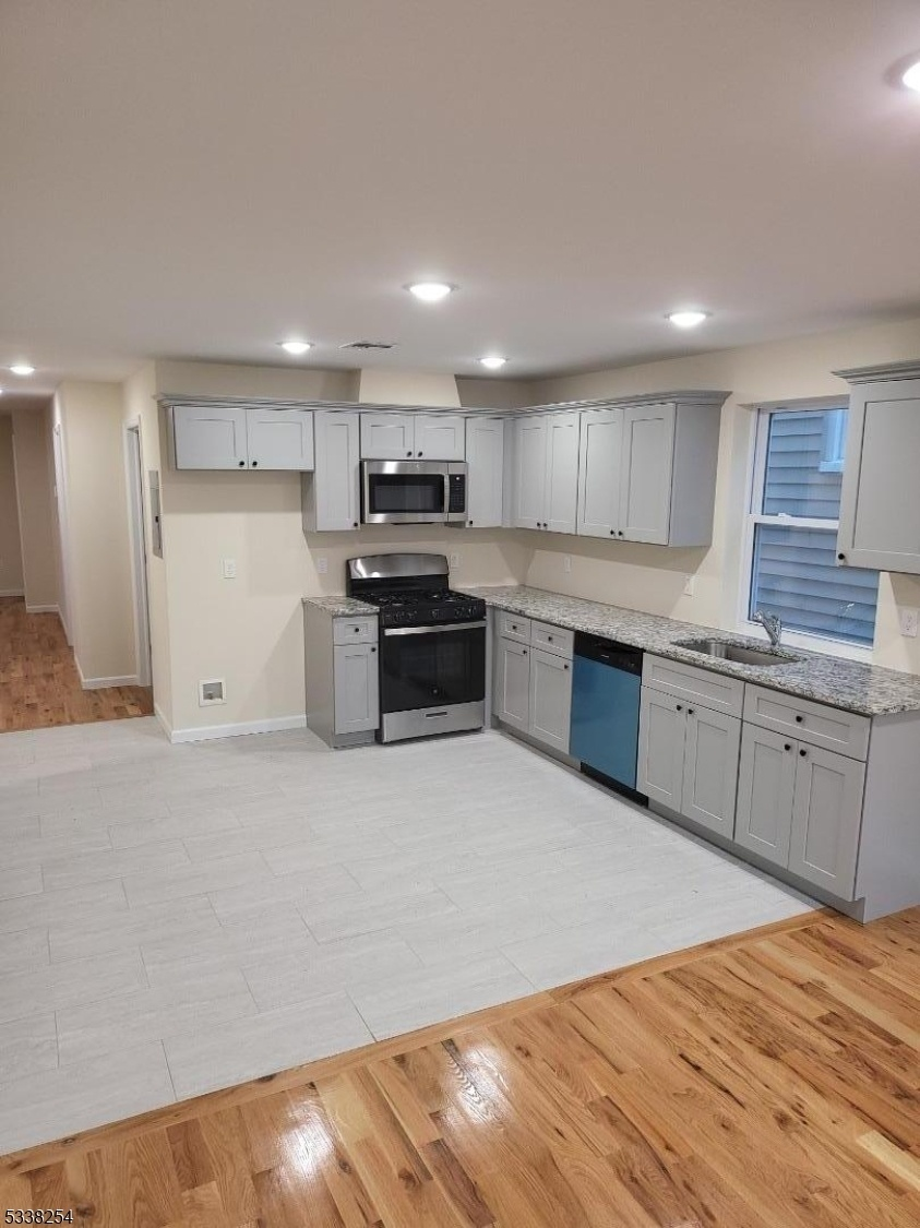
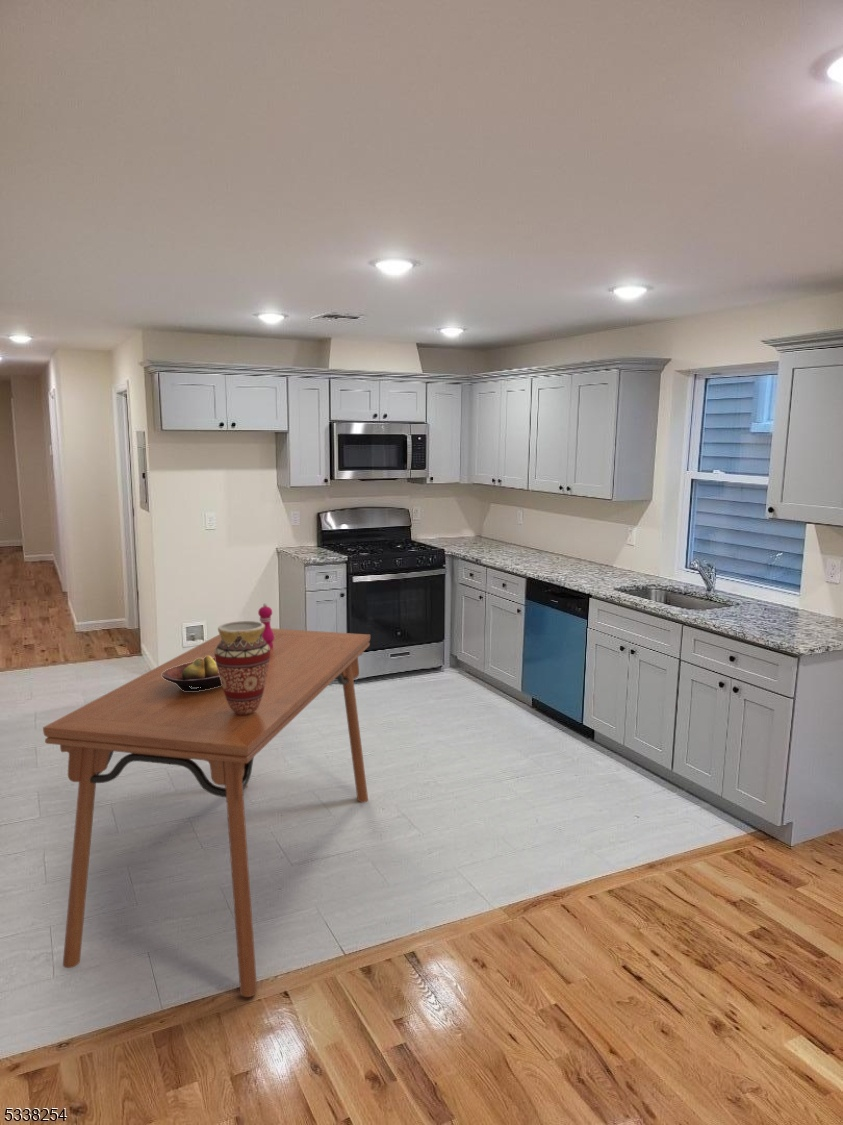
+ fruit bowl [162,656,222,691]
+ dining table [42,627,371,998]
+ vase [215,620,270,715]
+ pepper mill [257,602,274,649]
